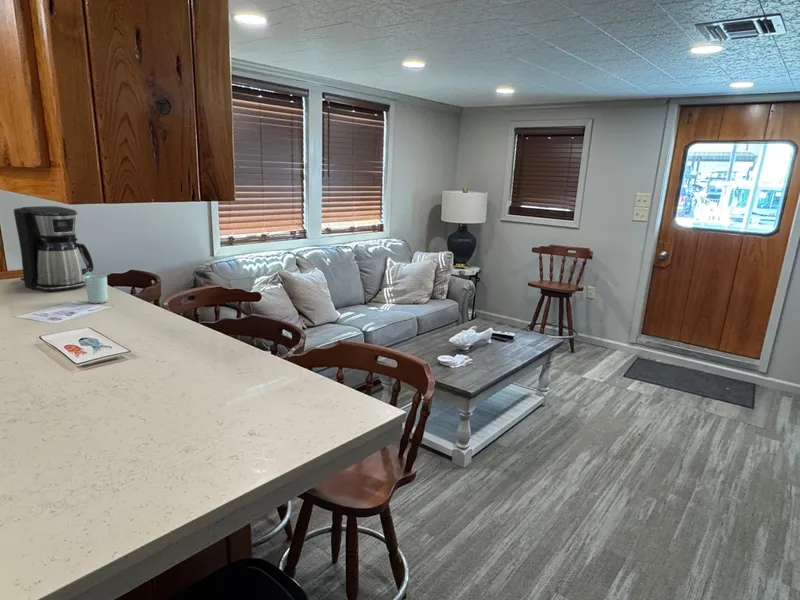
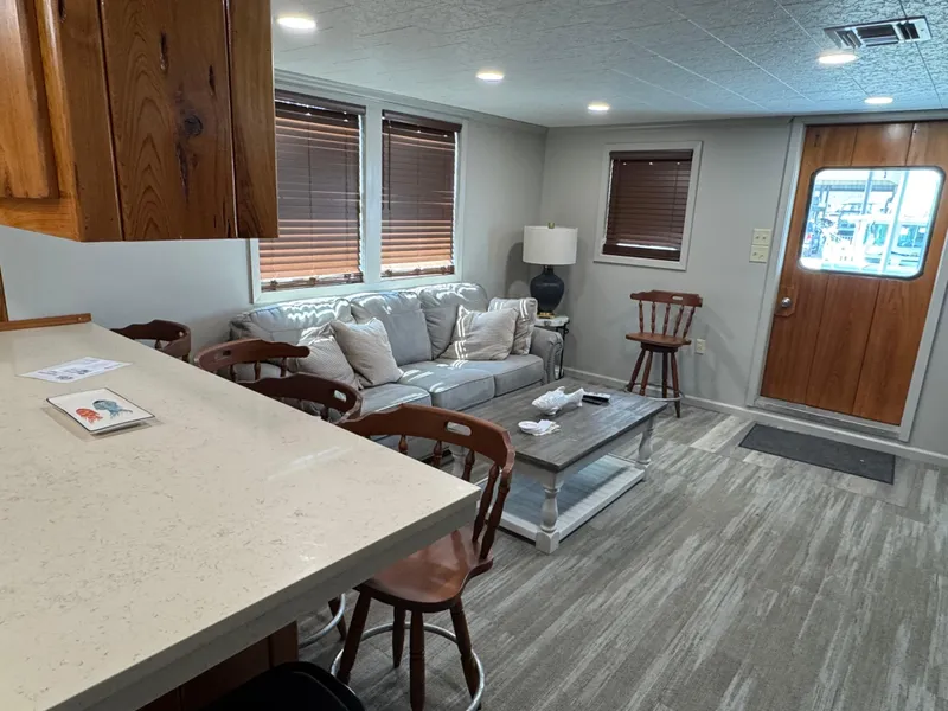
- cup [84,271,109,304]
- coffee maker [13,205,95,292]
